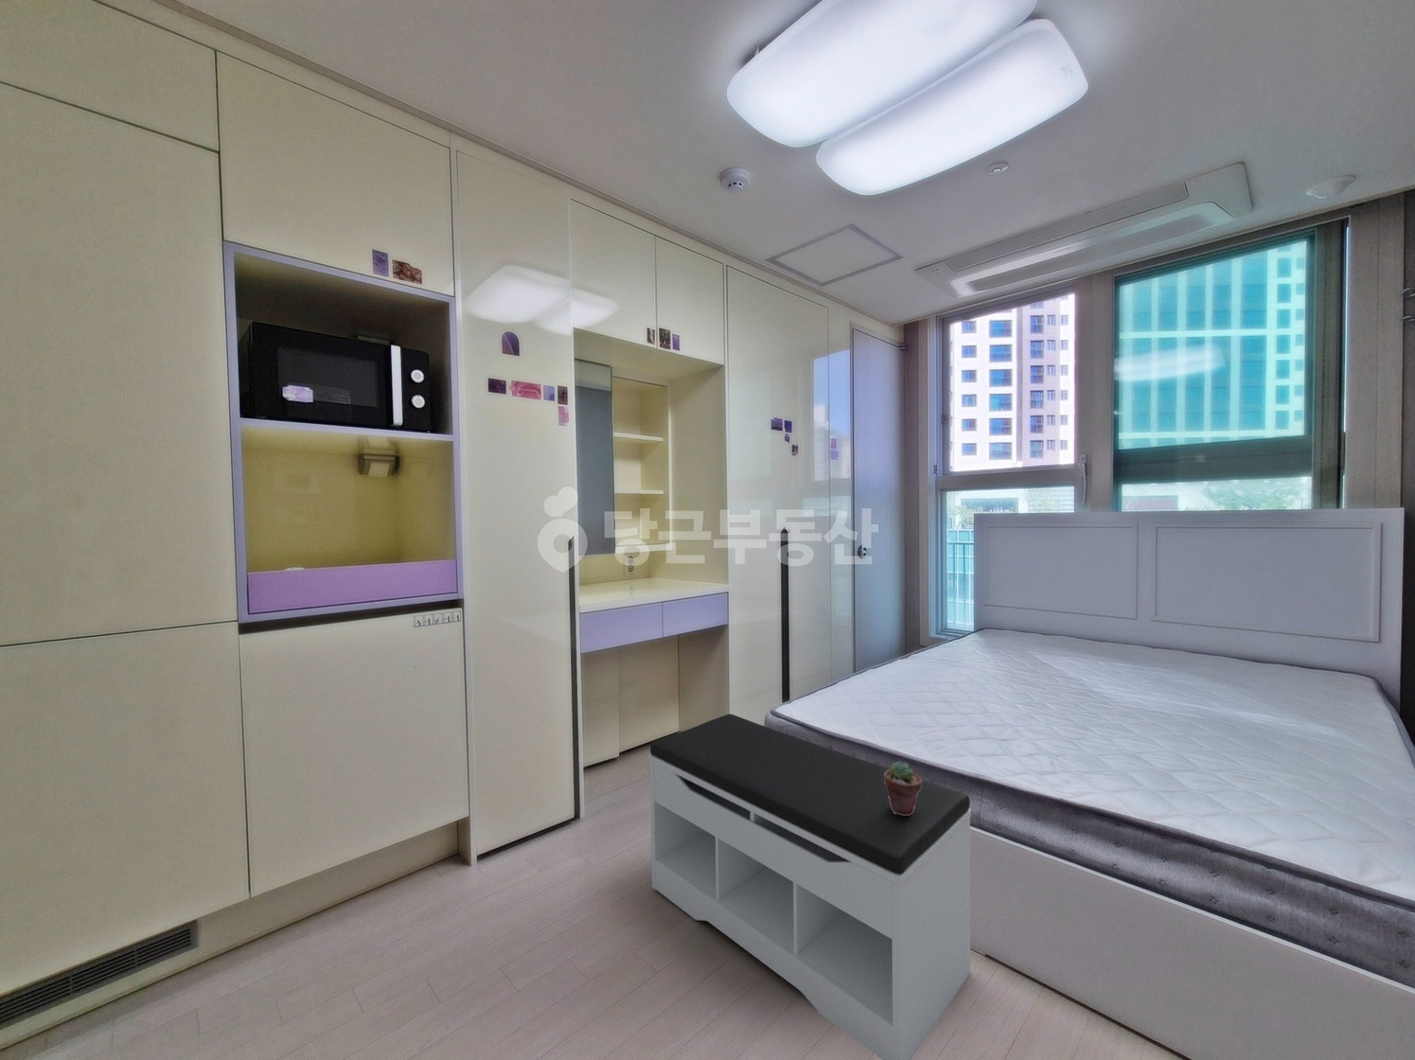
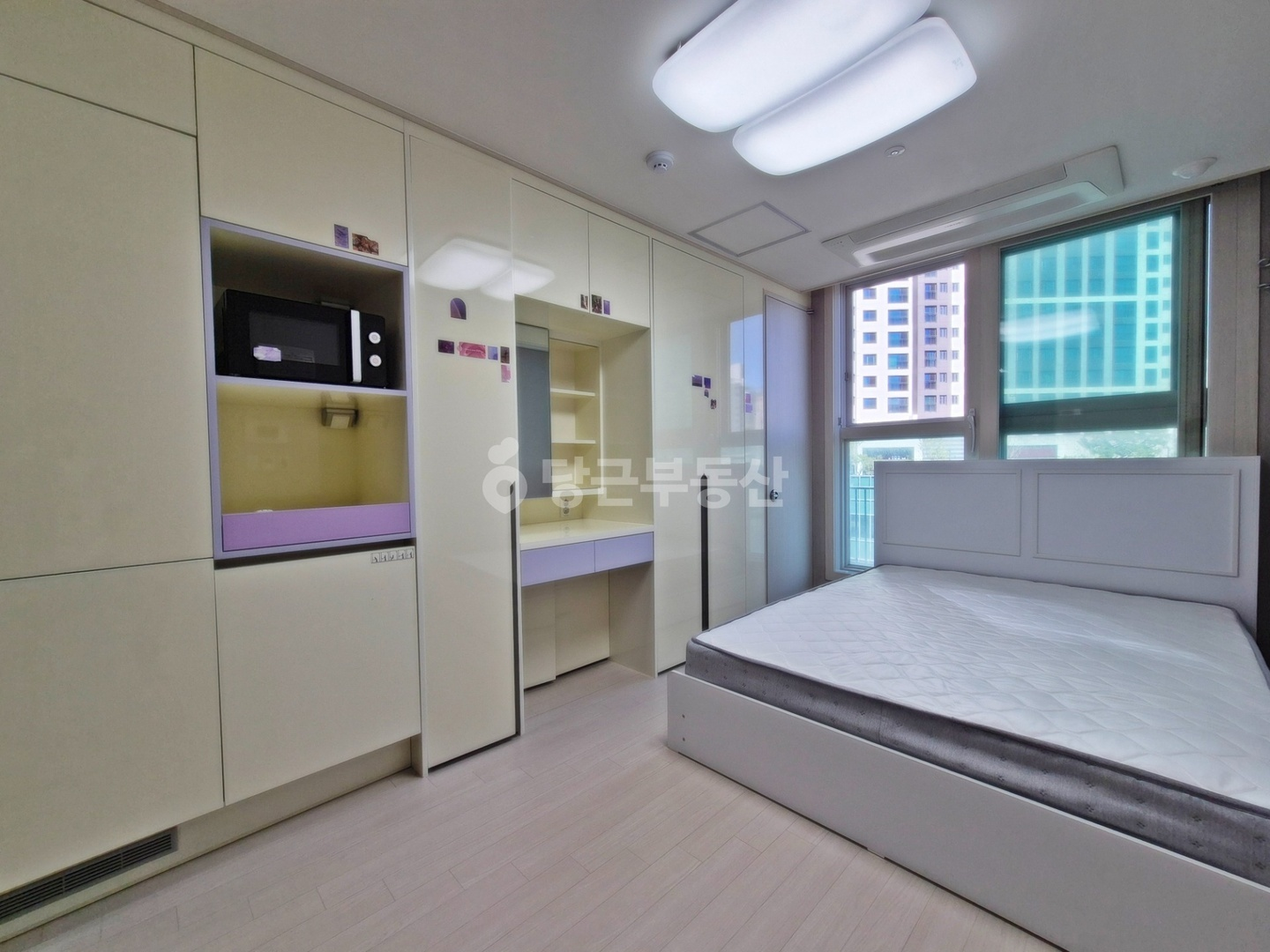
- potted succulent [885,759,923,816]
- bench [647,713,972,1060]
